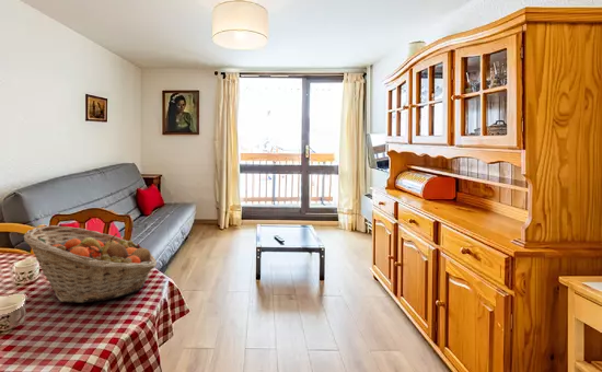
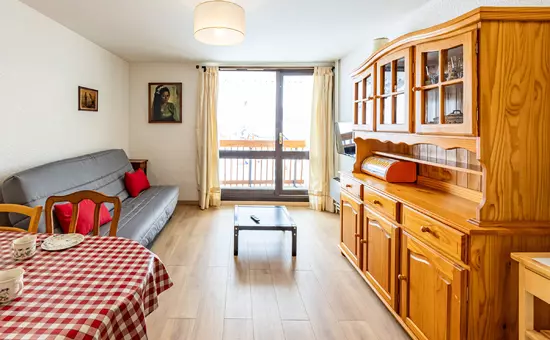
- fruit basket [23,224,158,304]
